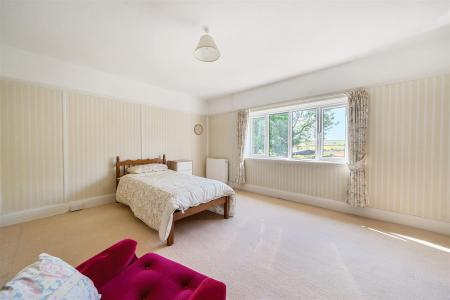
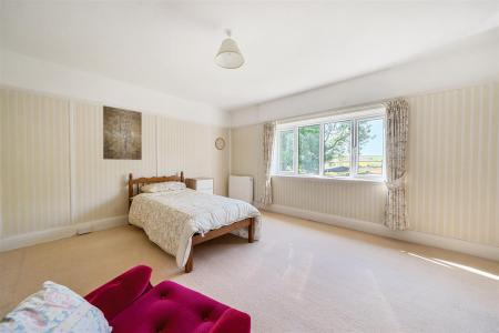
+ wall art [102,104,143,161]
